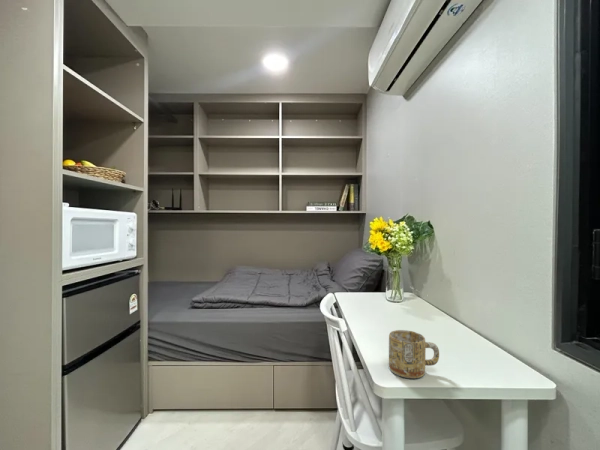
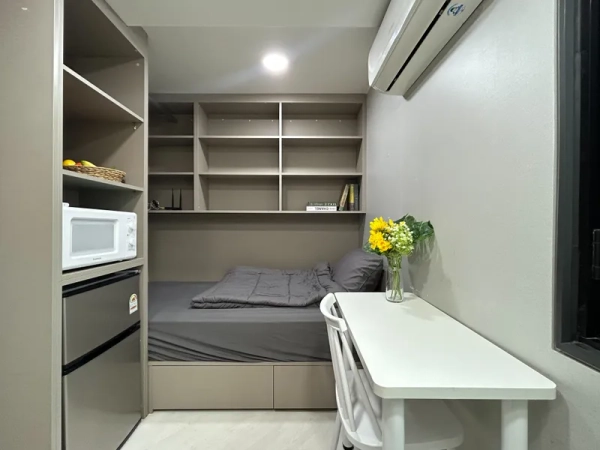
- mug [388,329,440,379]
